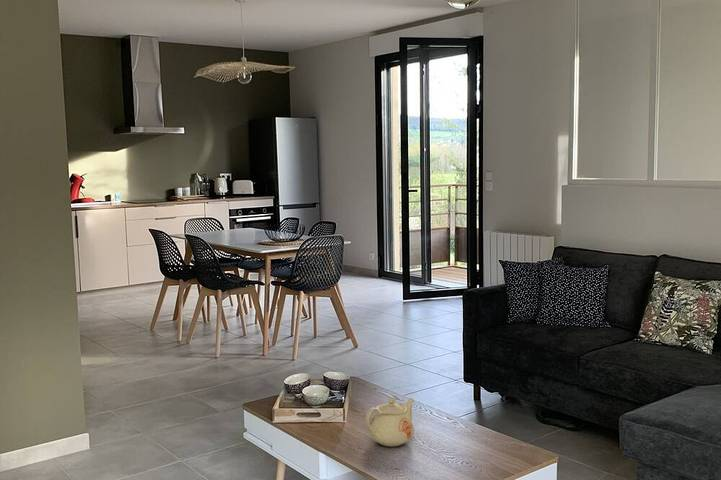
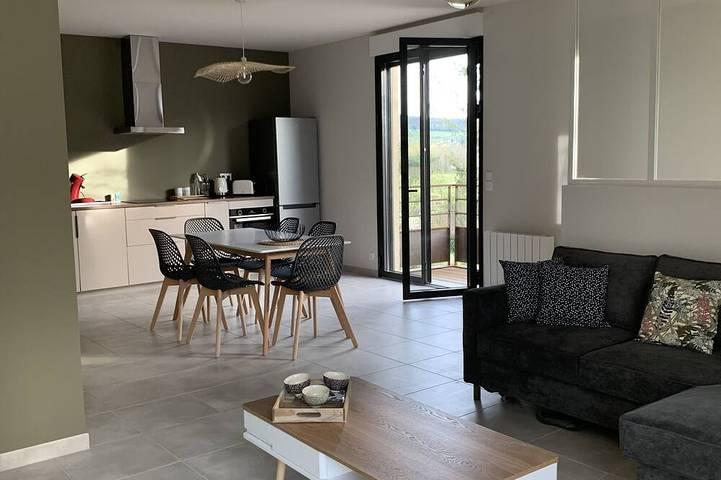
- teapot [365,396,415,447]
